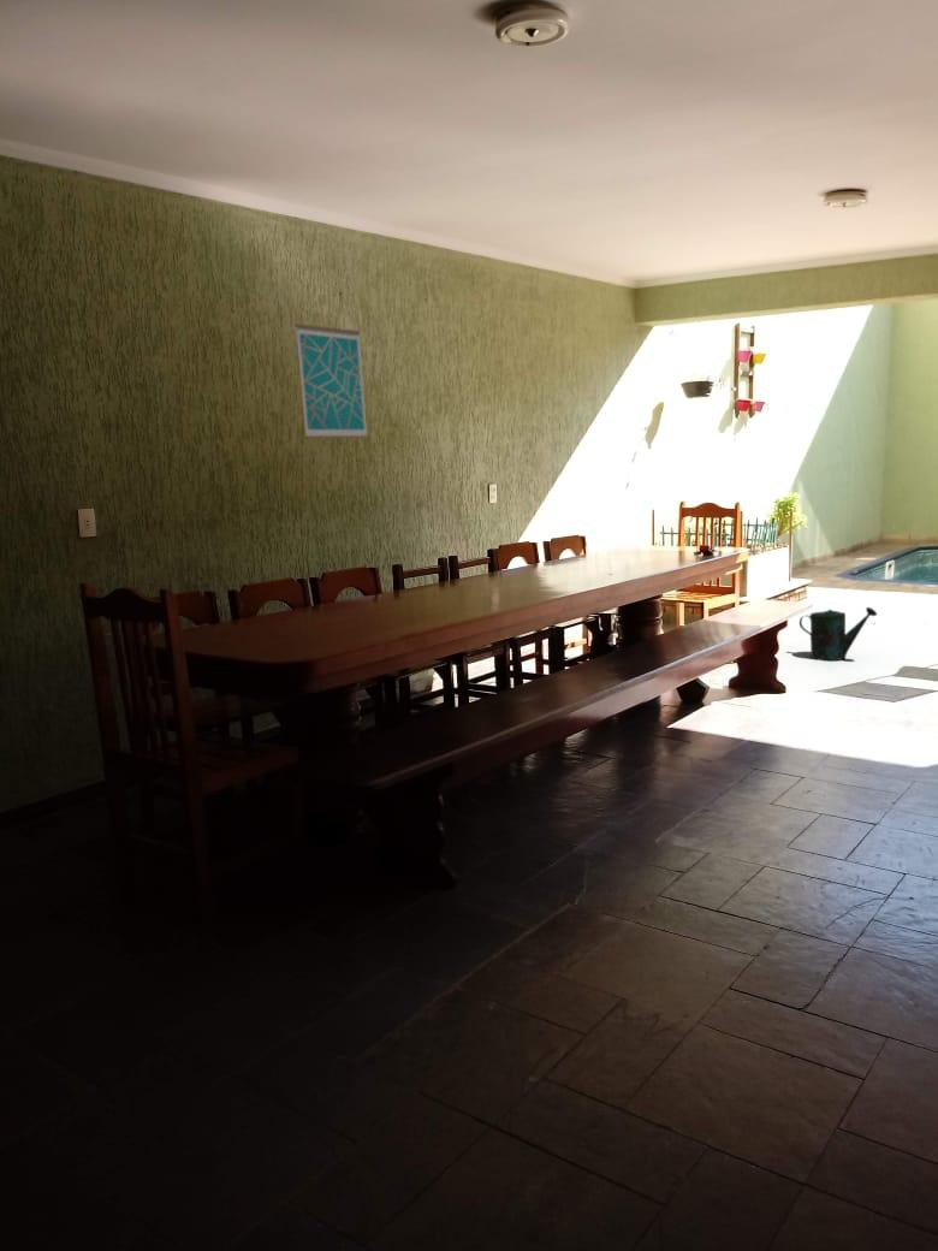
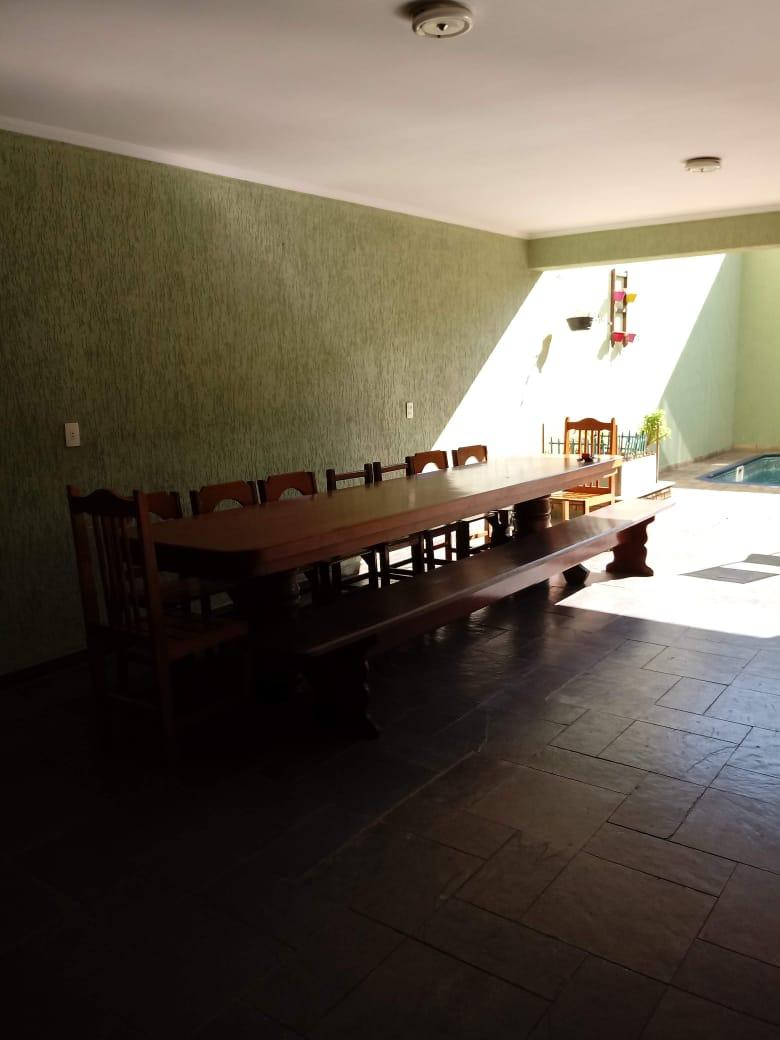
- watering can [799,606,878,662]
- wall art [295,322,369,439]
